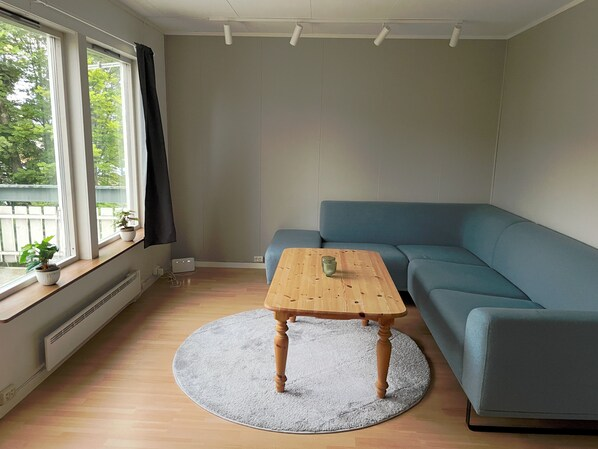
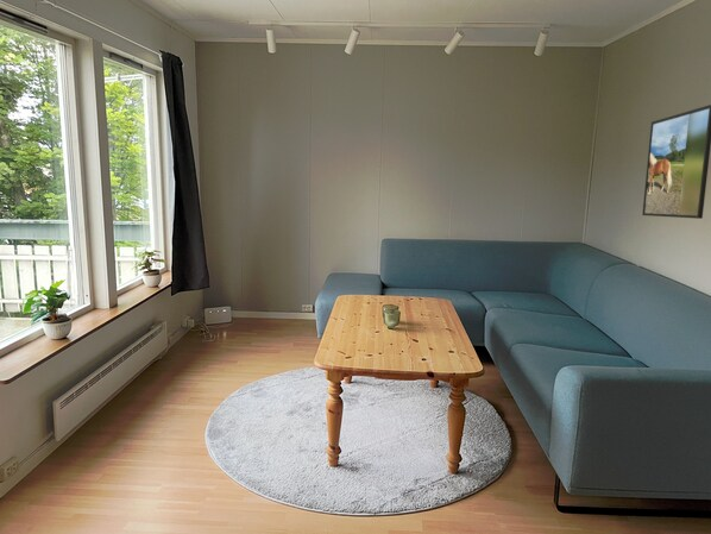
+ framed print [641,103,711,220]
